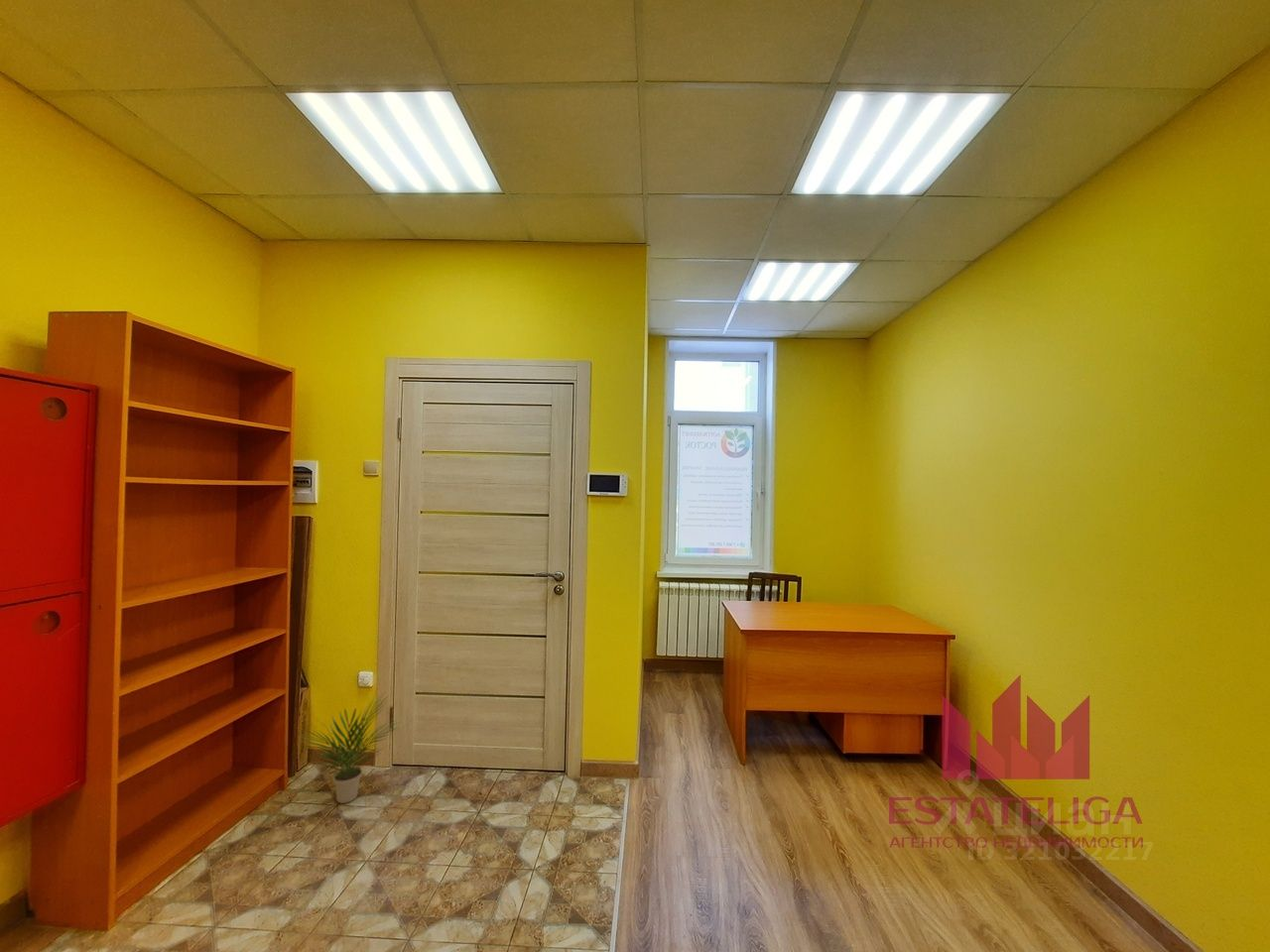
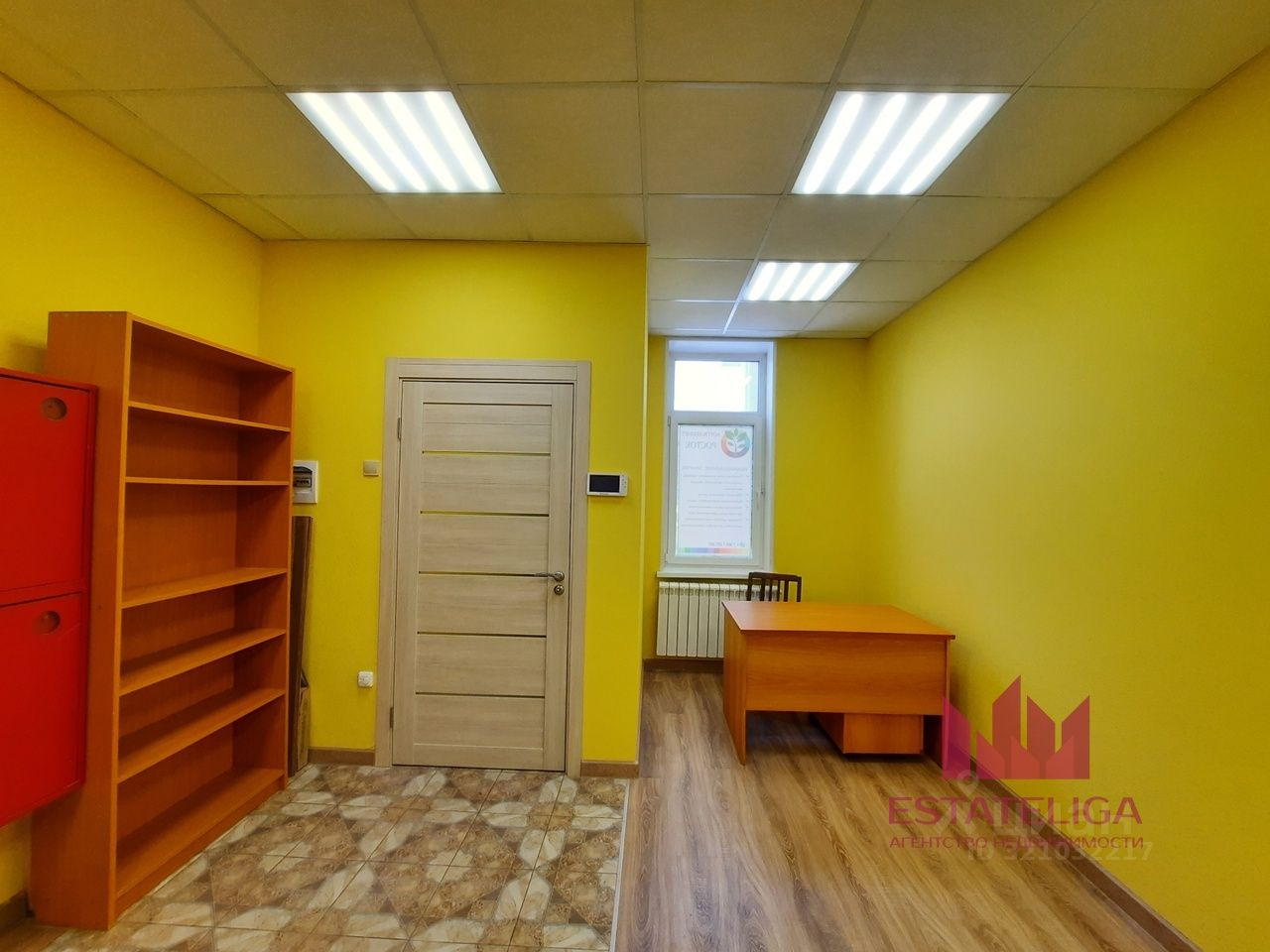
- potted plant [299,691,399,804]
